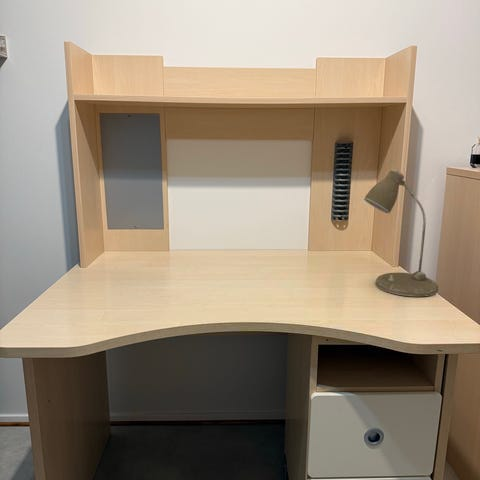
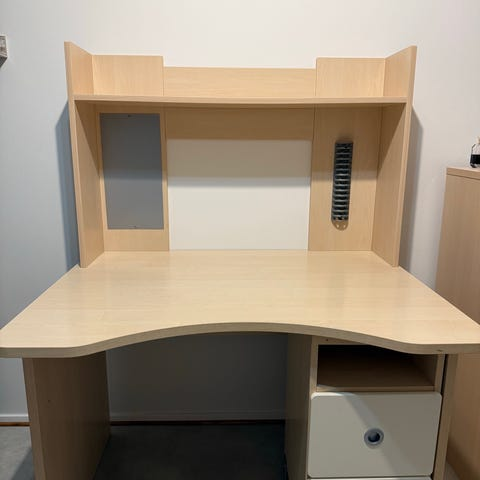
- desk lamp [363,168,439,297]
